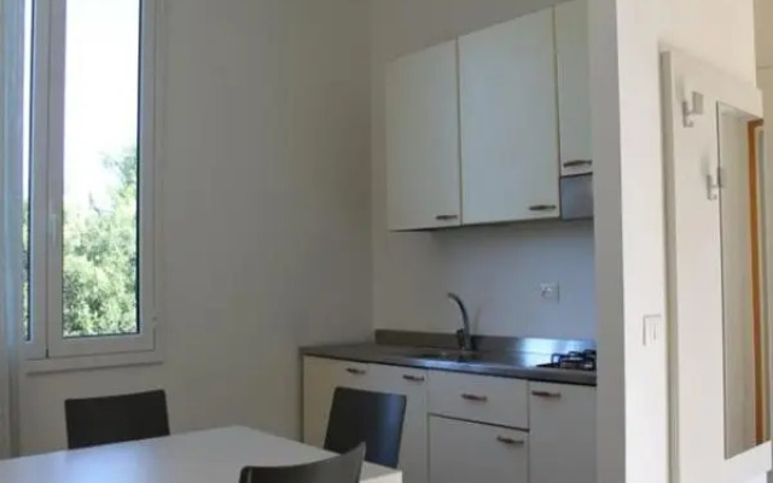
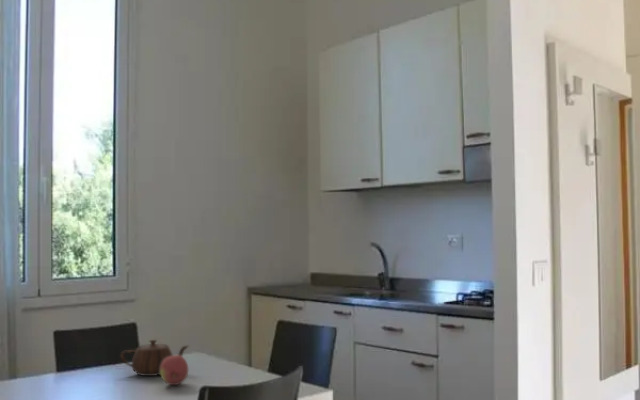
+ teapot [120,339,190,377]
+ fruit [160,354,189,386]
